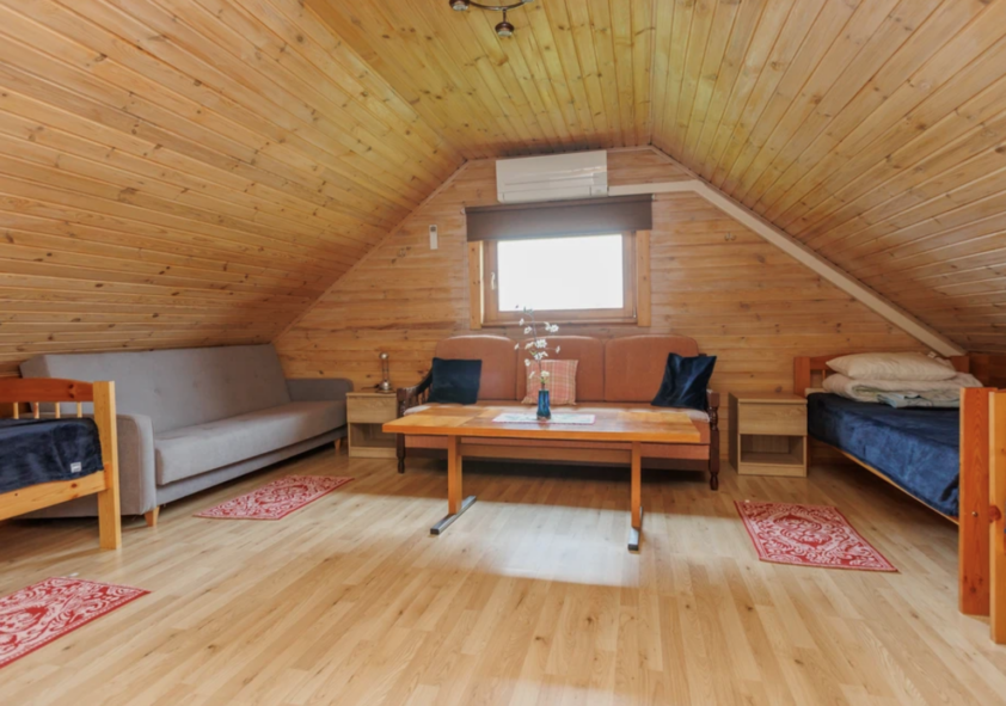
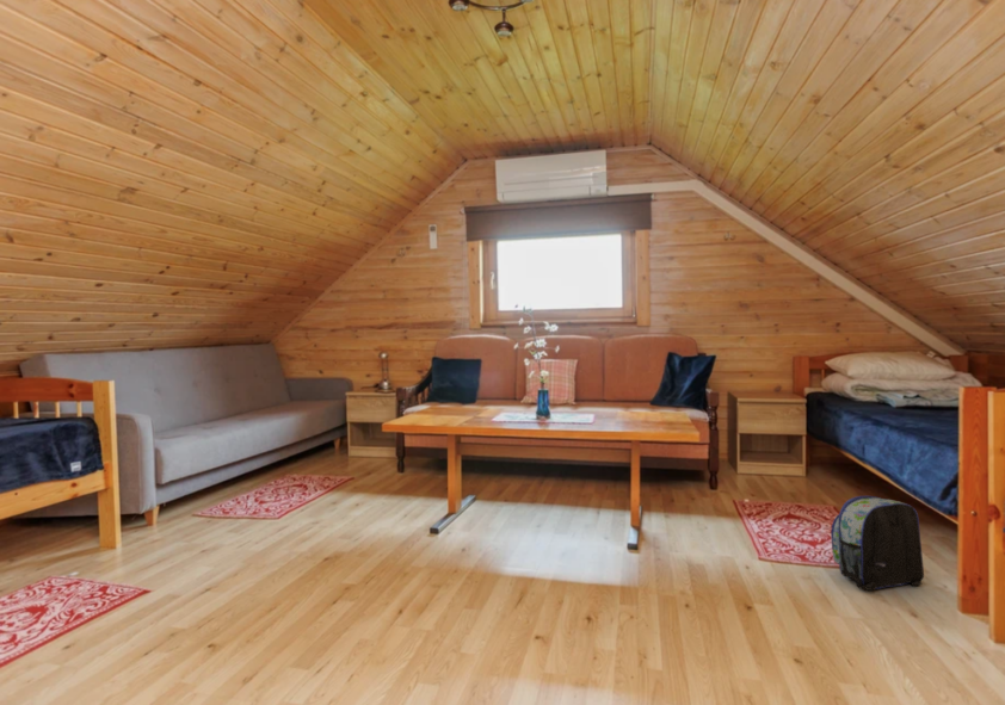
+ backpack [830,495,925,592]
